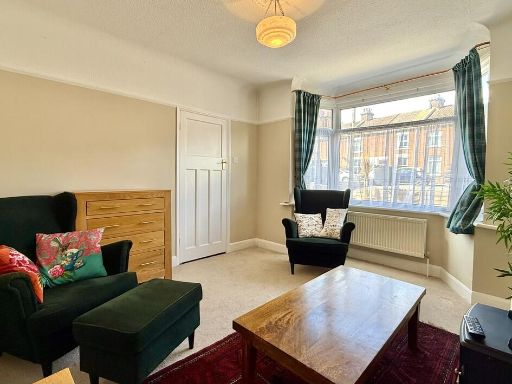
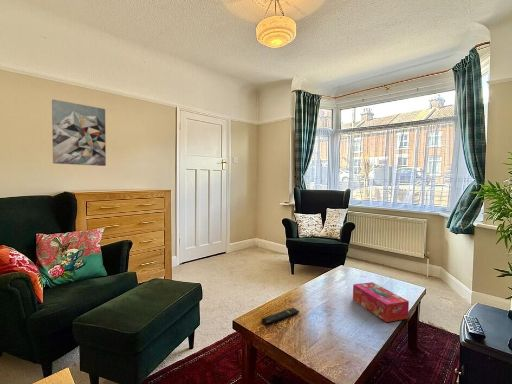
+ tissue box [352,281,410,323]
+ remote control [260,307,300,325]
+ wall art [51,99,107,167]
